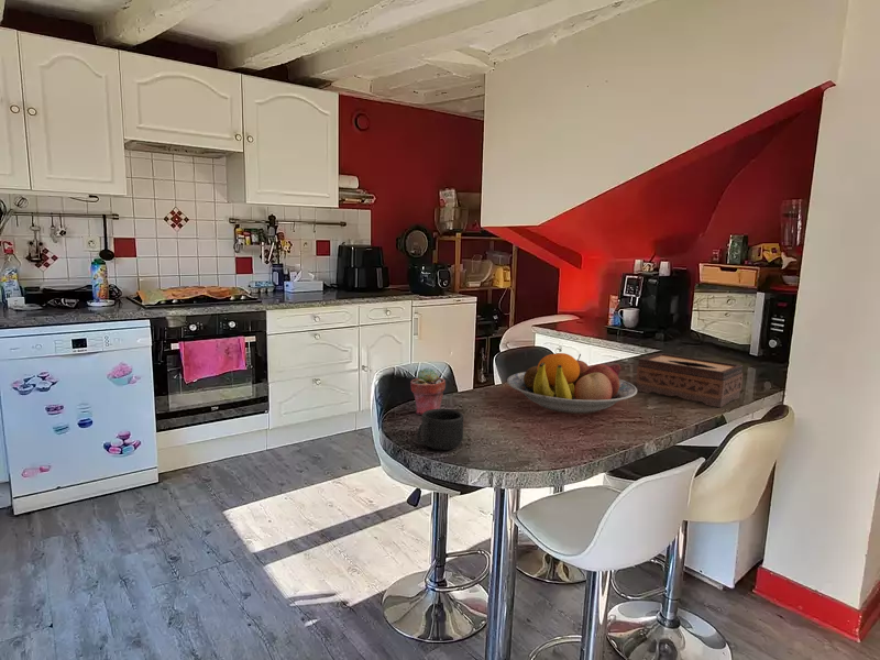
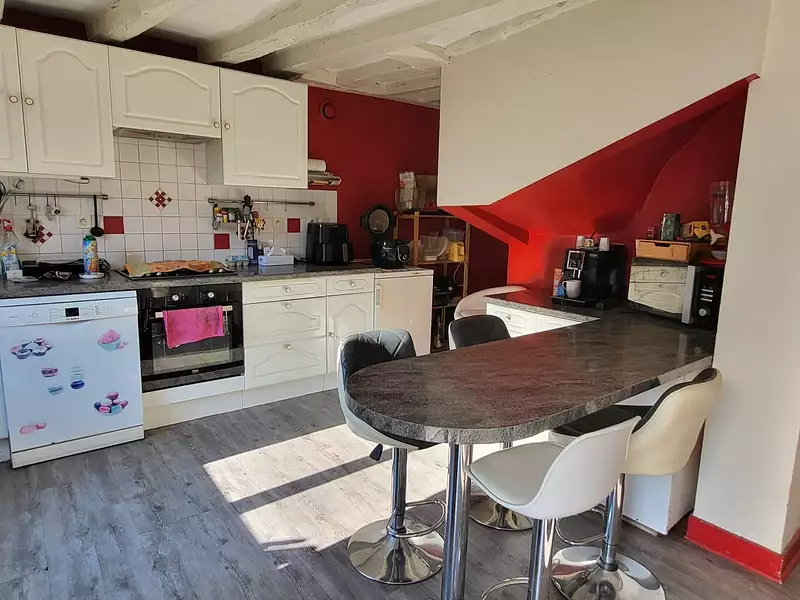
- potted succulent [409,366,447,416]
- fruit bowl [506,352,638,415]
- tissue box [635,352,744,408]
- mug [416,408,464,451]
